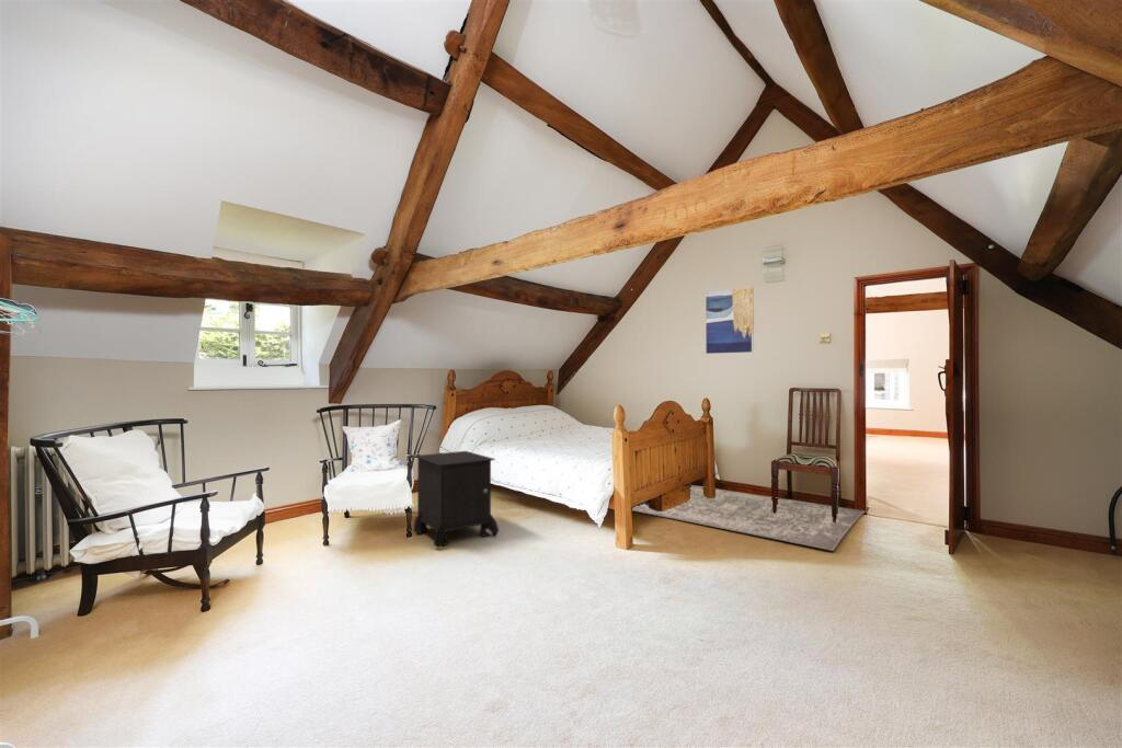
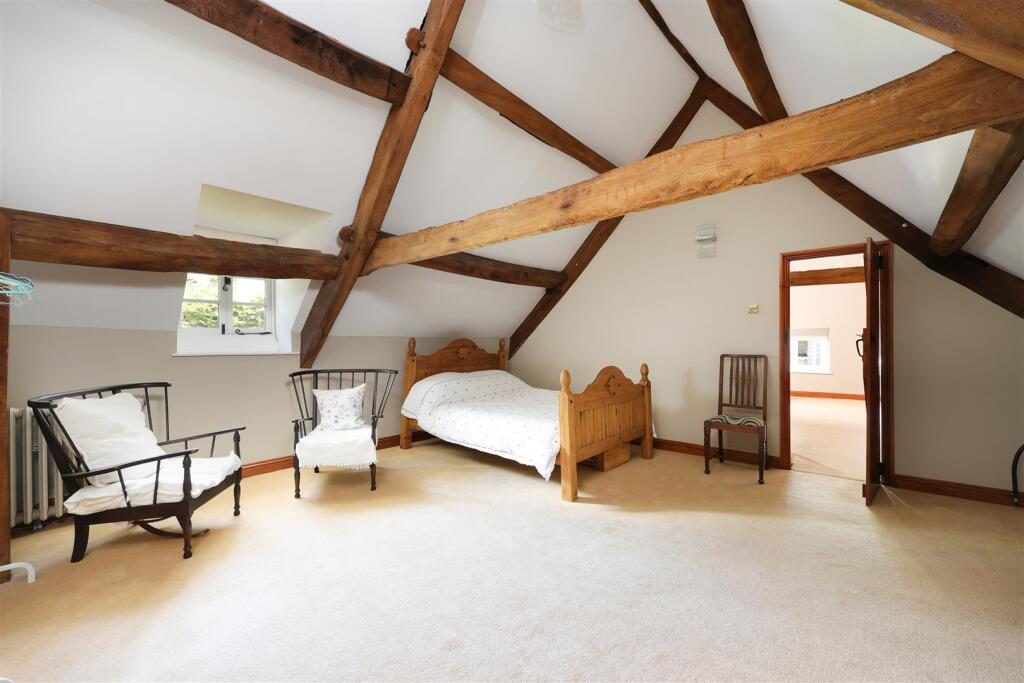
- wall art [705,286,755,355]
- rug [631,484,867,552]
- nightstand [413,450,501,549]
